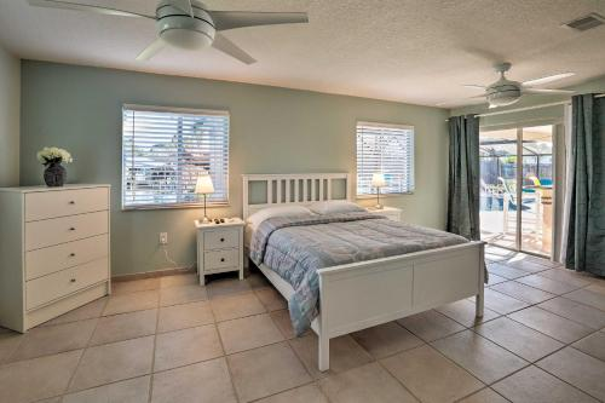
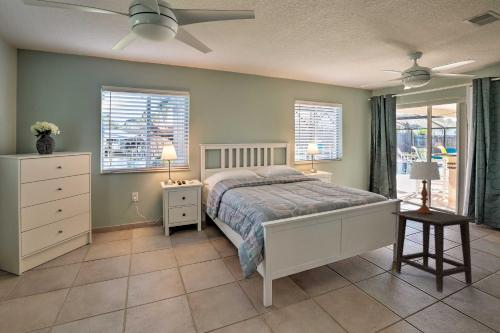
+ side table [391,209,478,294]
+ table lamp [408,161,442,214]
